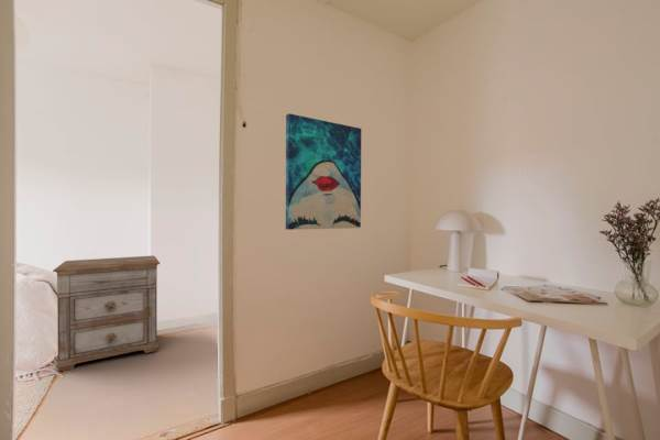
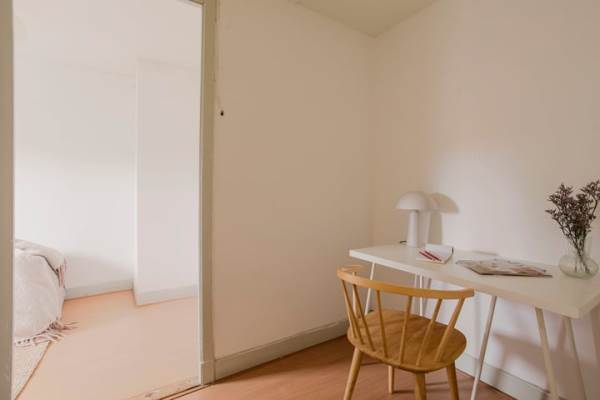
- nightstand [52,254,161,372]
- wall art [285,112,362,231]
